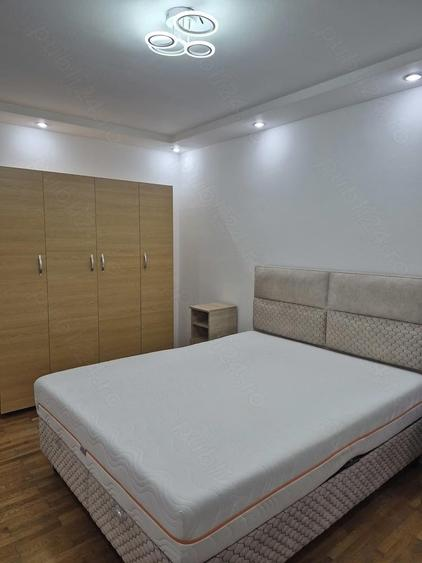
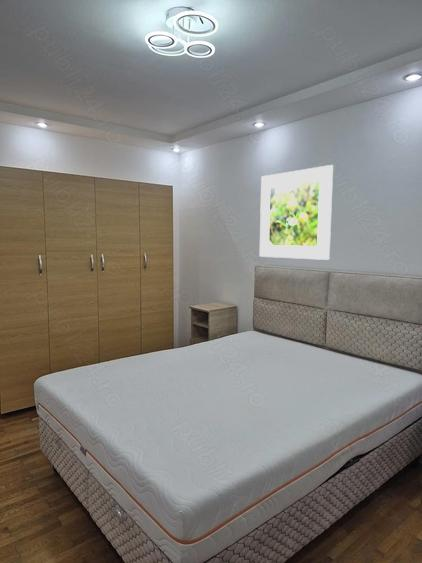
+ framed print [259,164,334,261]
